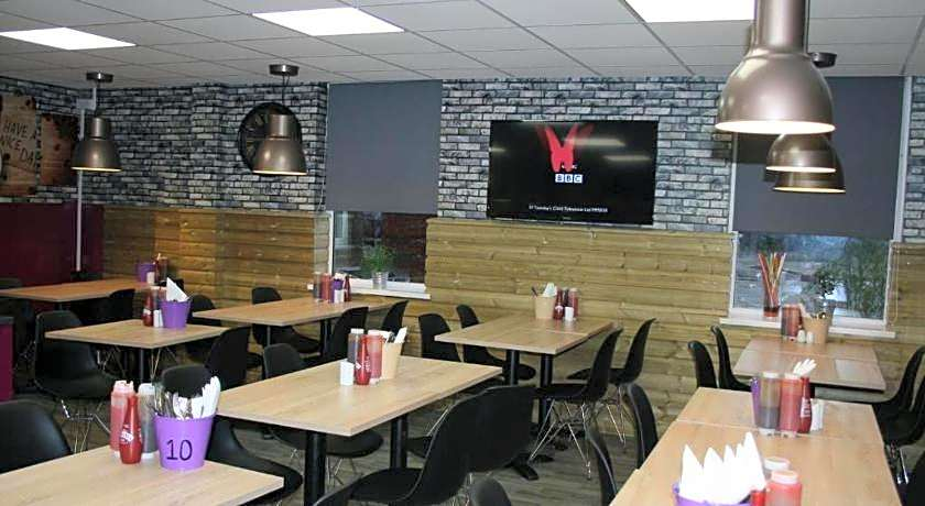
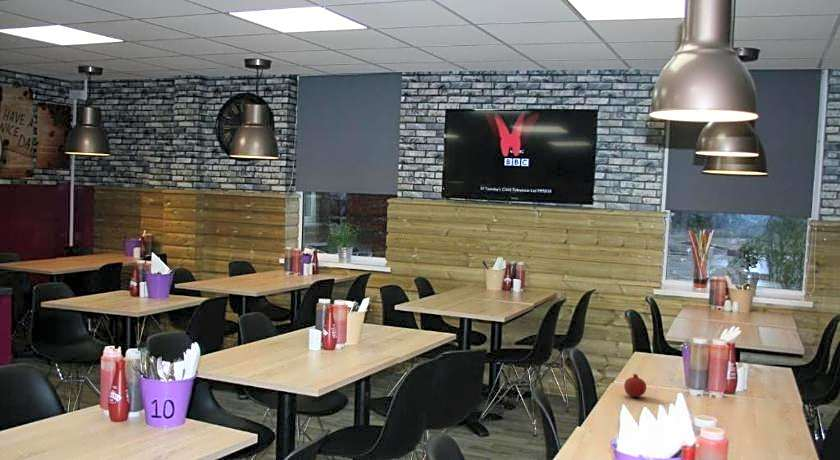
+ fruit [623,372,647,398]
